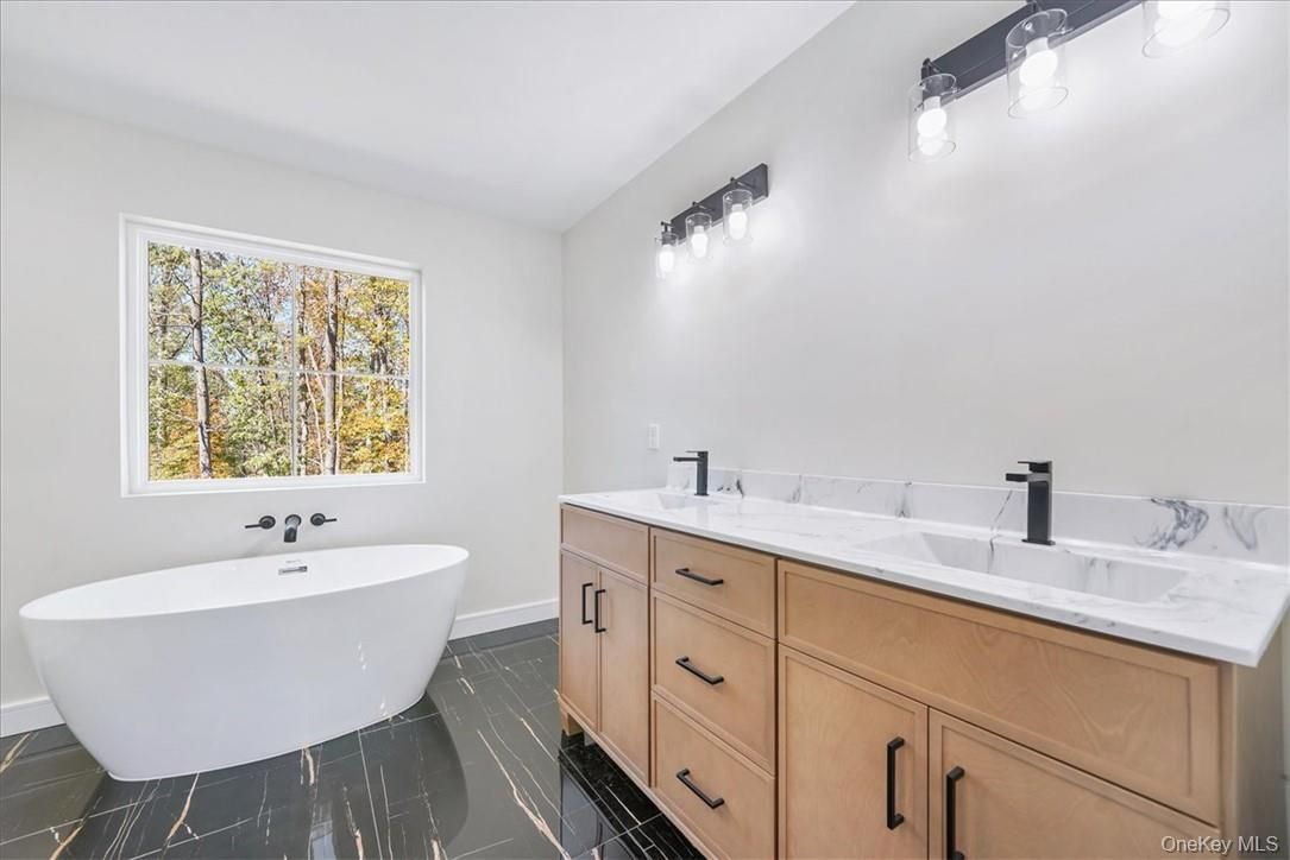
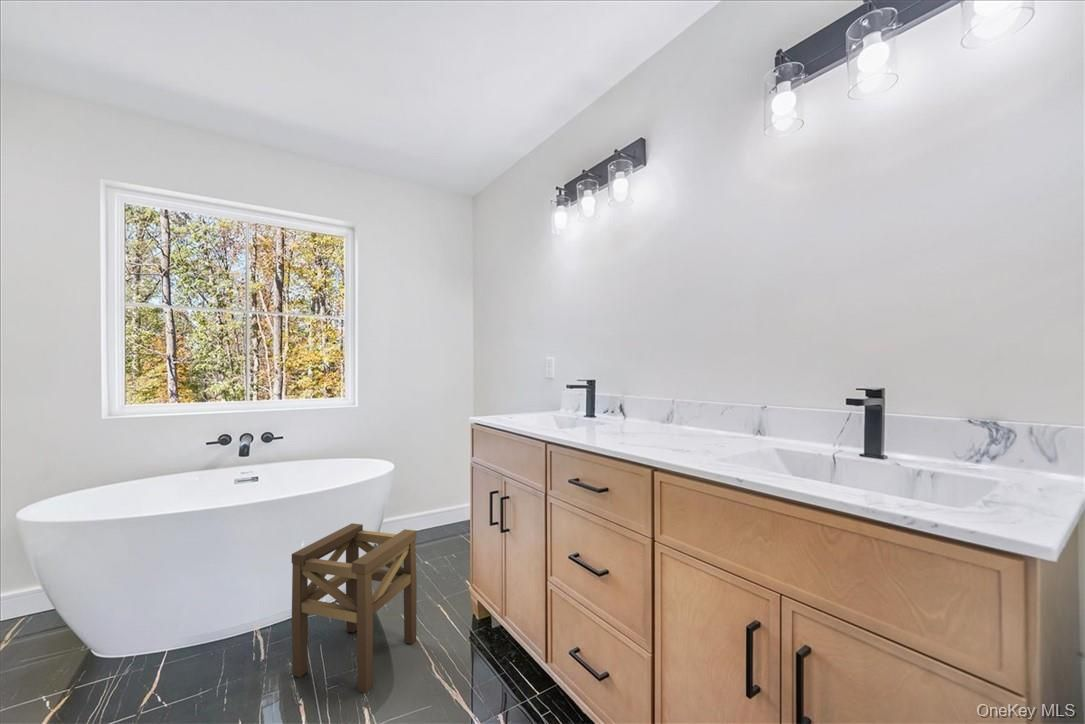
+ stool [291,522,418,694]
